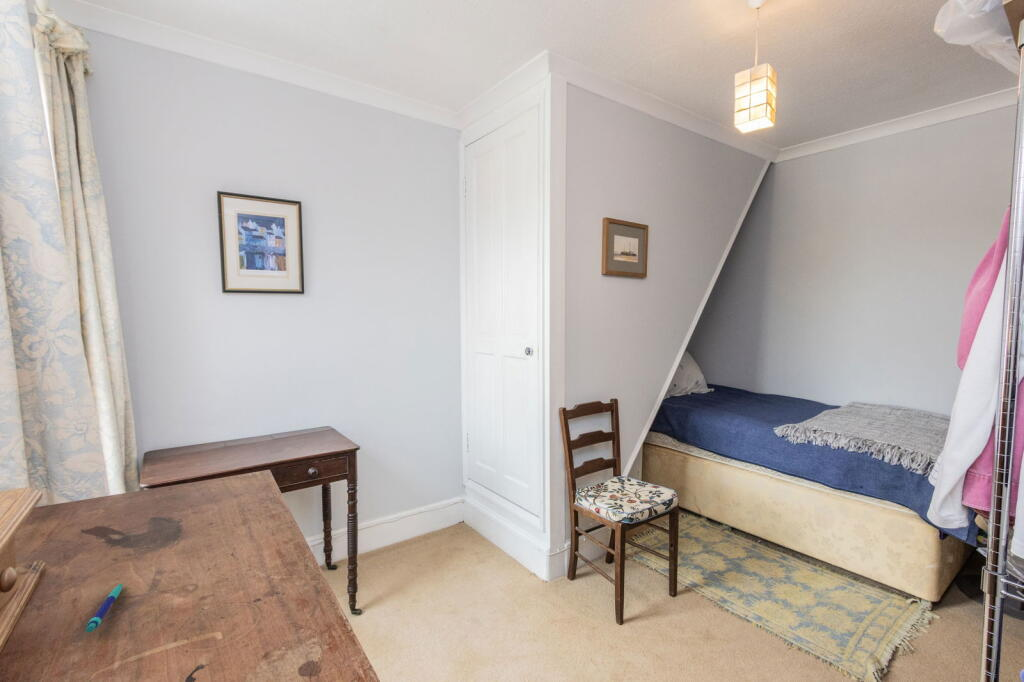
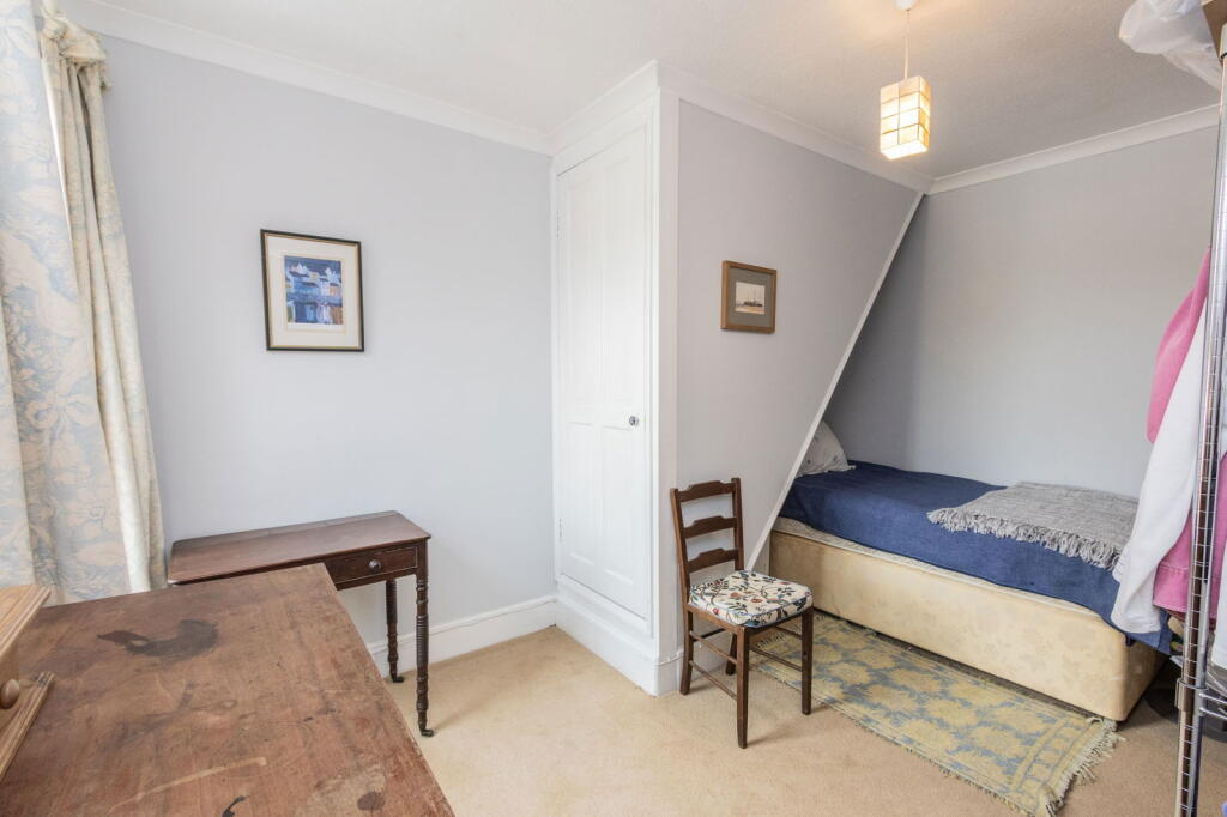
- pen [85,582,124,634]
